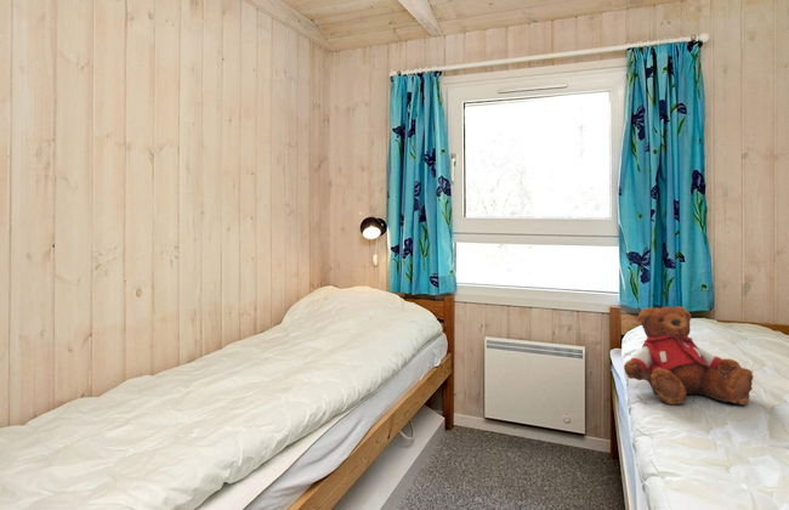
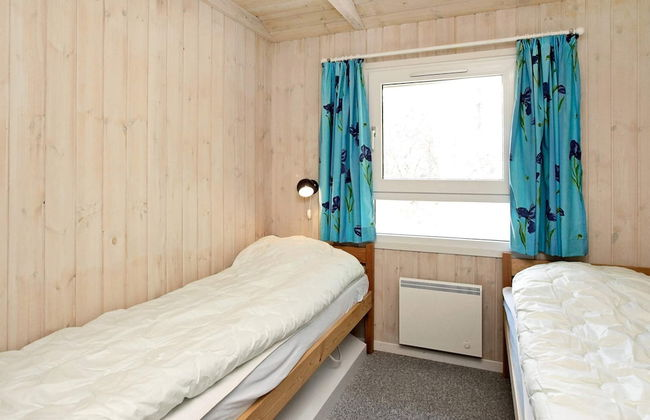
- teddy bear [623,305,755,406]
